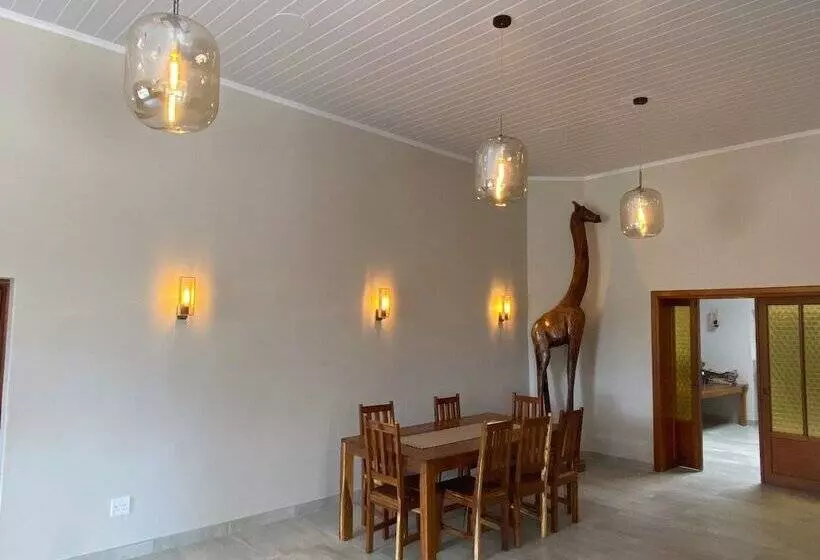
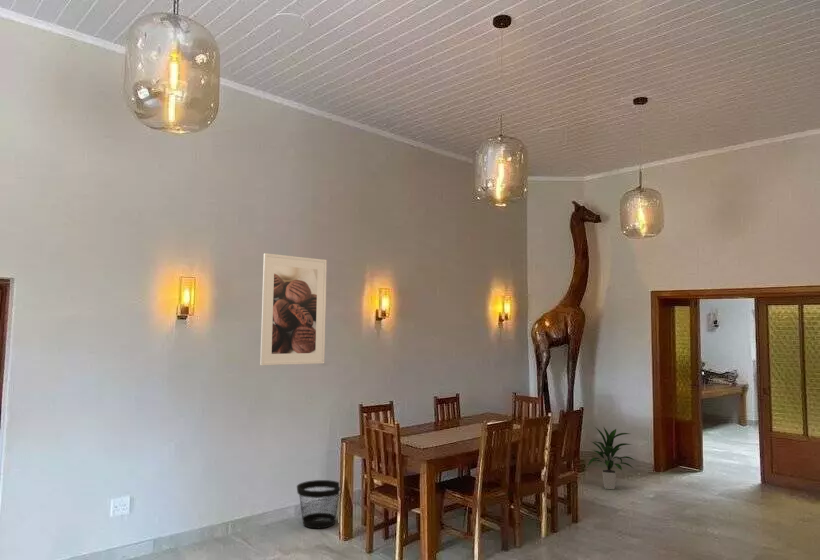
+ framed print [259,252,328,366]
+ wastebasket [296,479,341,530]
+ indoor plant [587,426,635,490]
